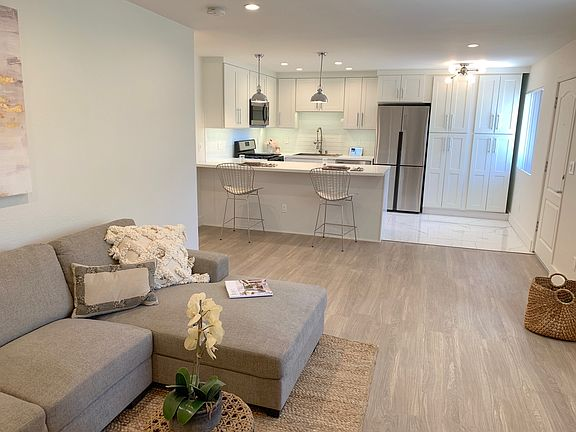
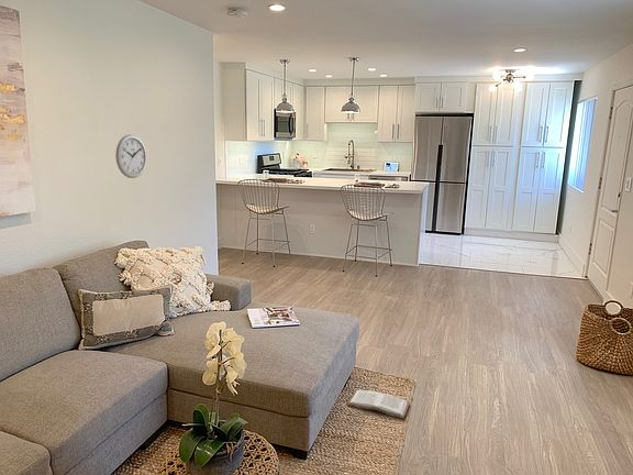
+ wall clock [114,133,147,179]
+ book [346,389,411,419]
